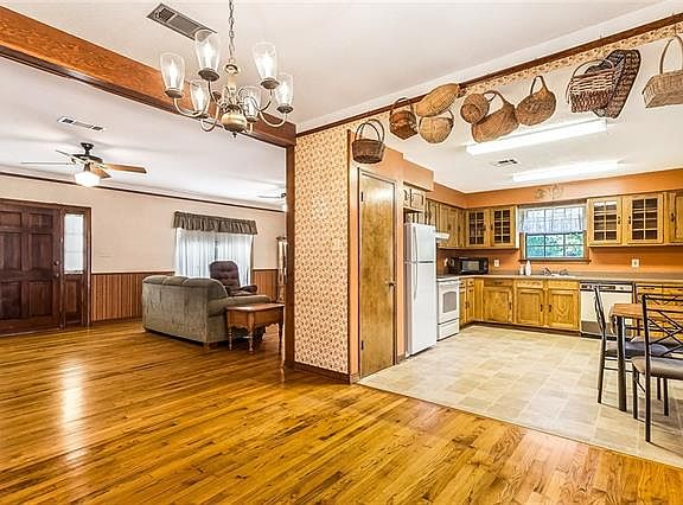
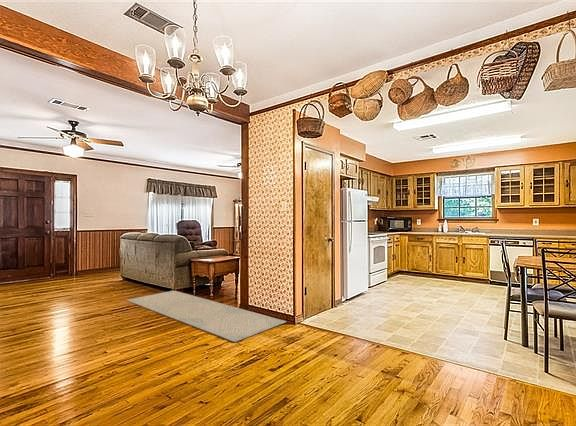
+ rug [126,290,287,343]
